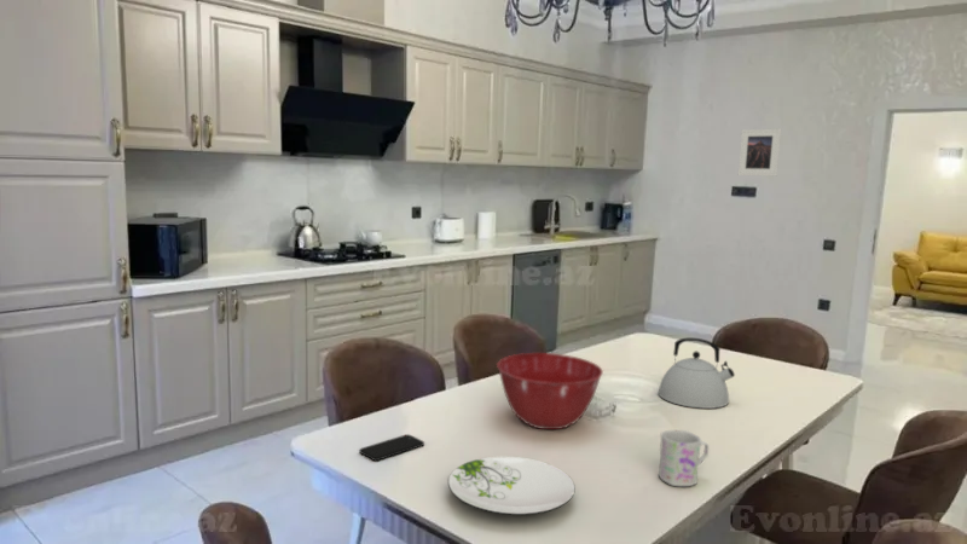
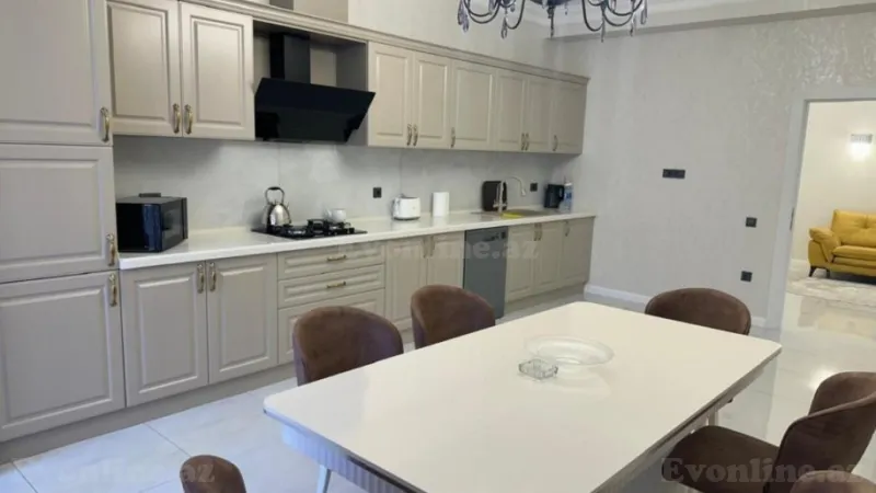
- plate [447,456,577,516]
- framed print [737,127,782,176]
- mixing bowl [496,352,604,430]
- smartphone [358,433,425,462]
- kettle [658,337,736,410]
- mug [658,429,710,487]
